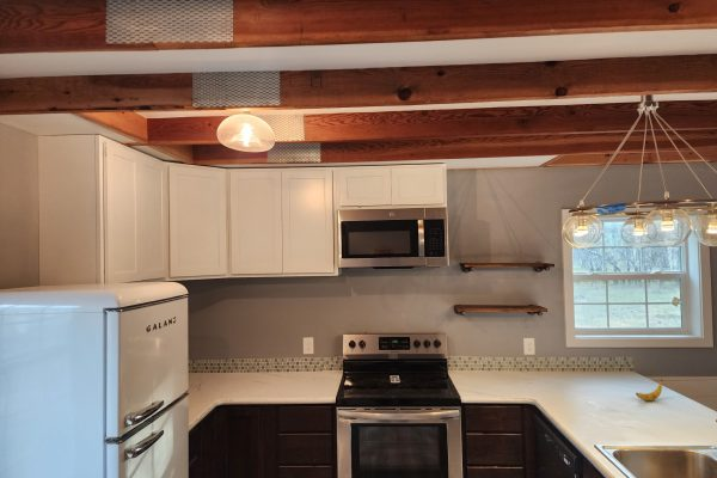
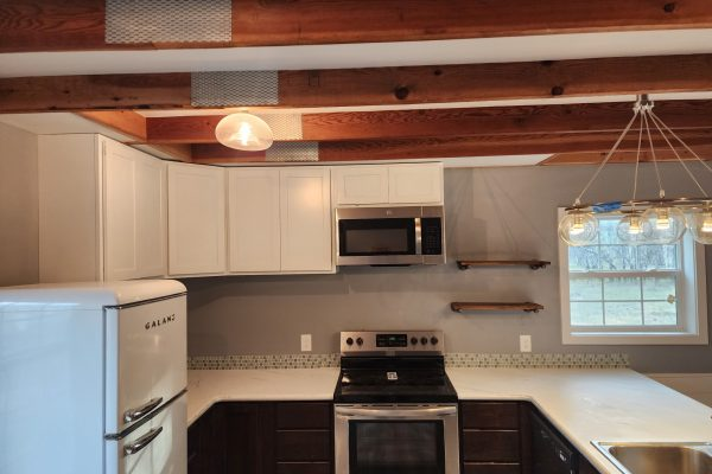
- banana [635,379,663,403]
